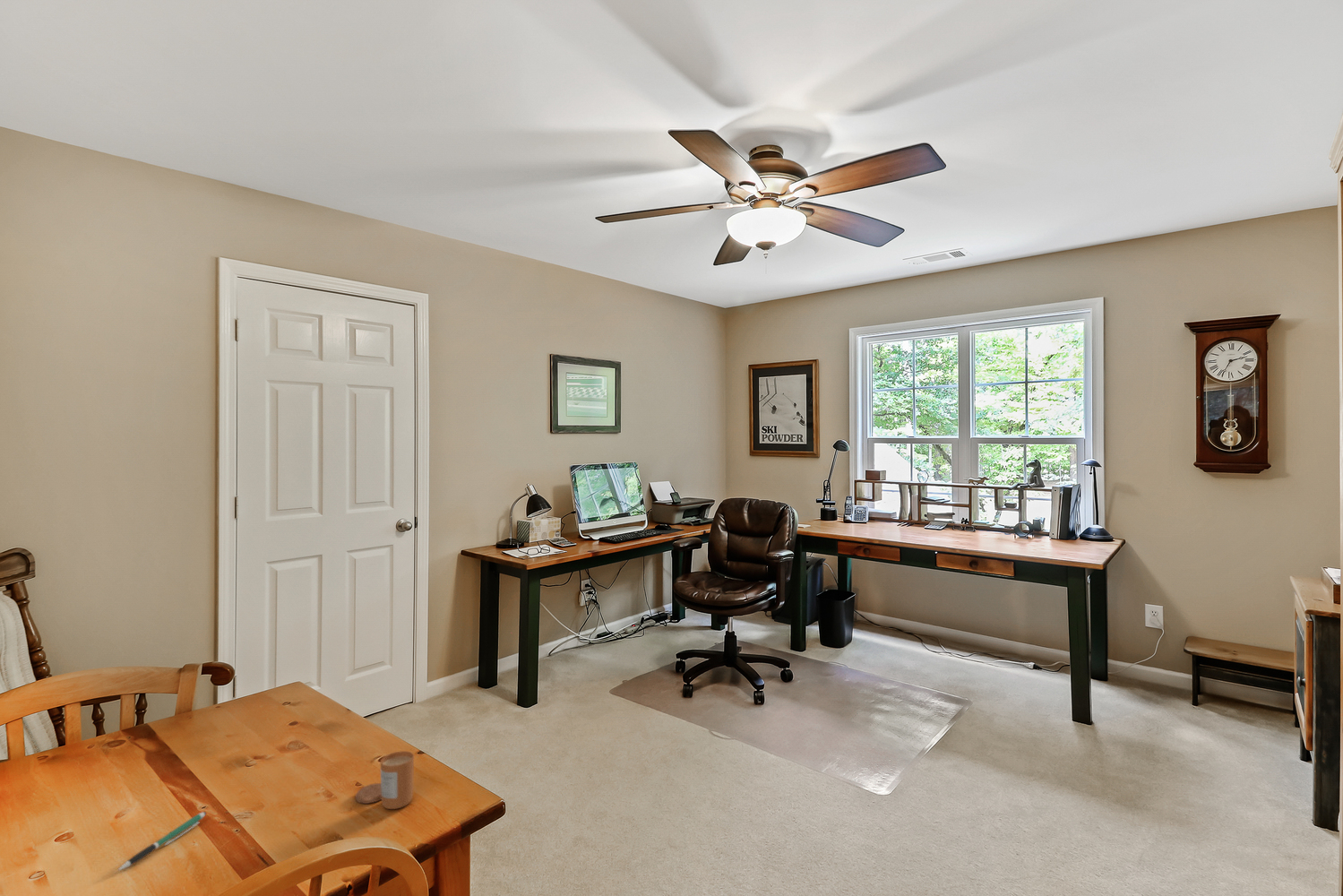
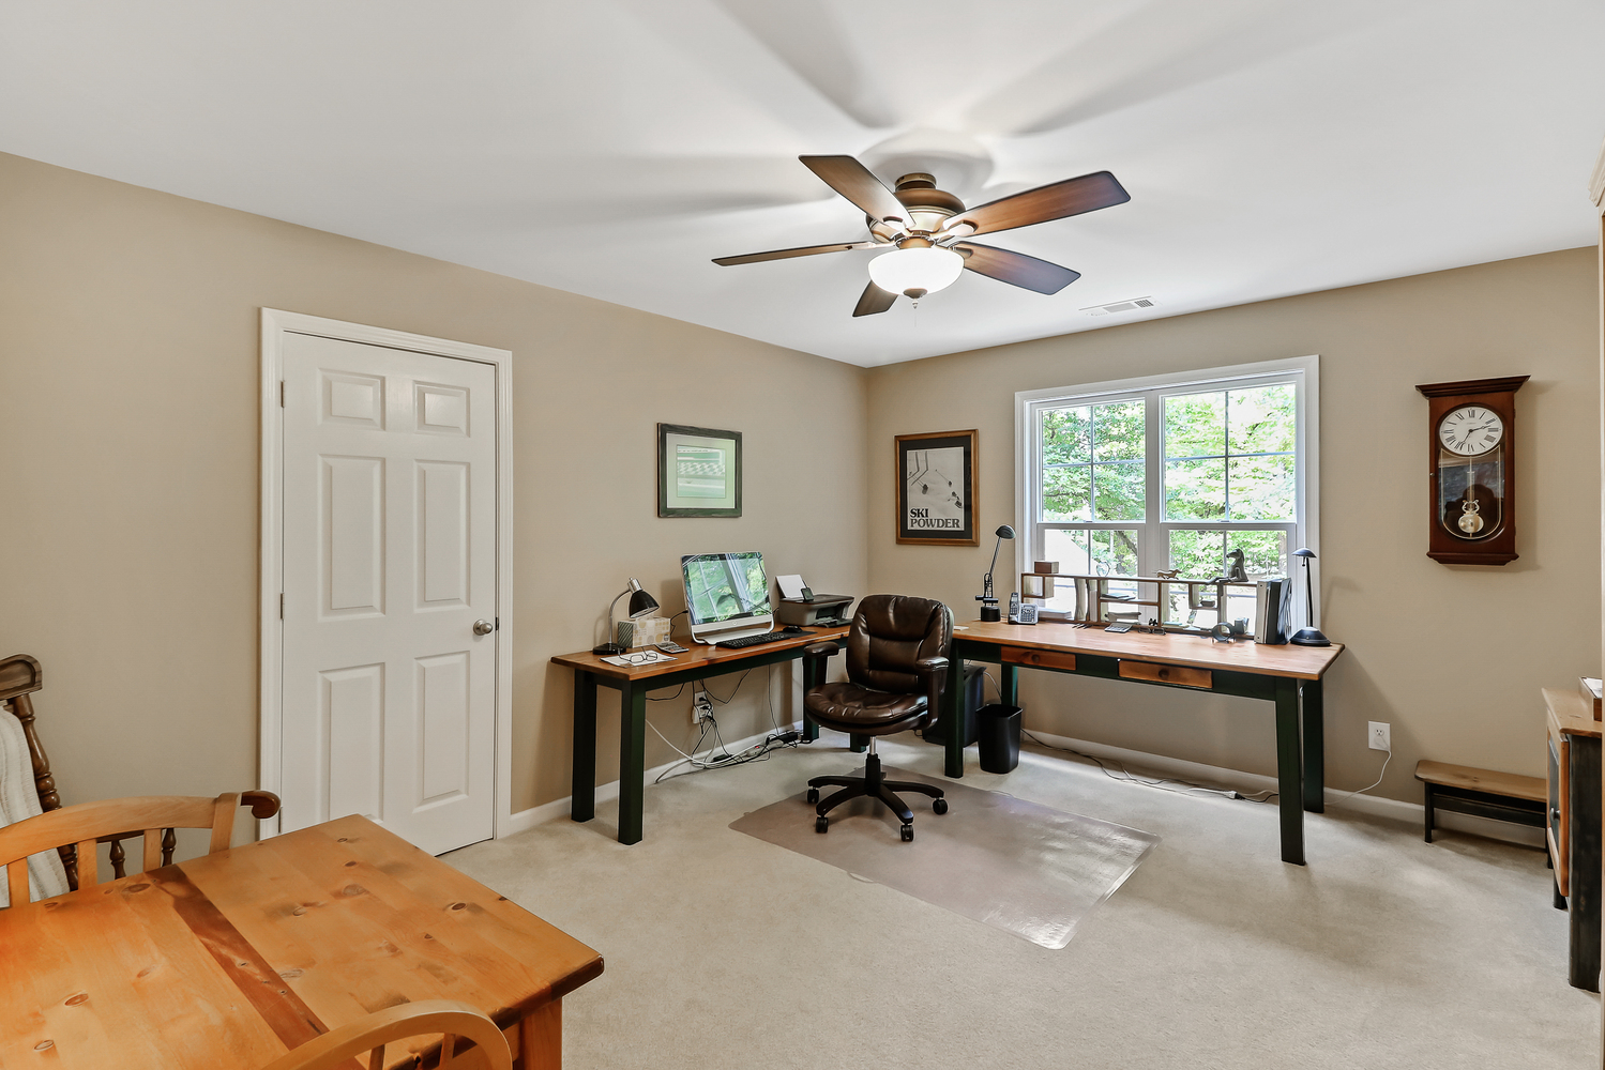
- candle [355,750,415,810]
- pen [117,811,207,872]
